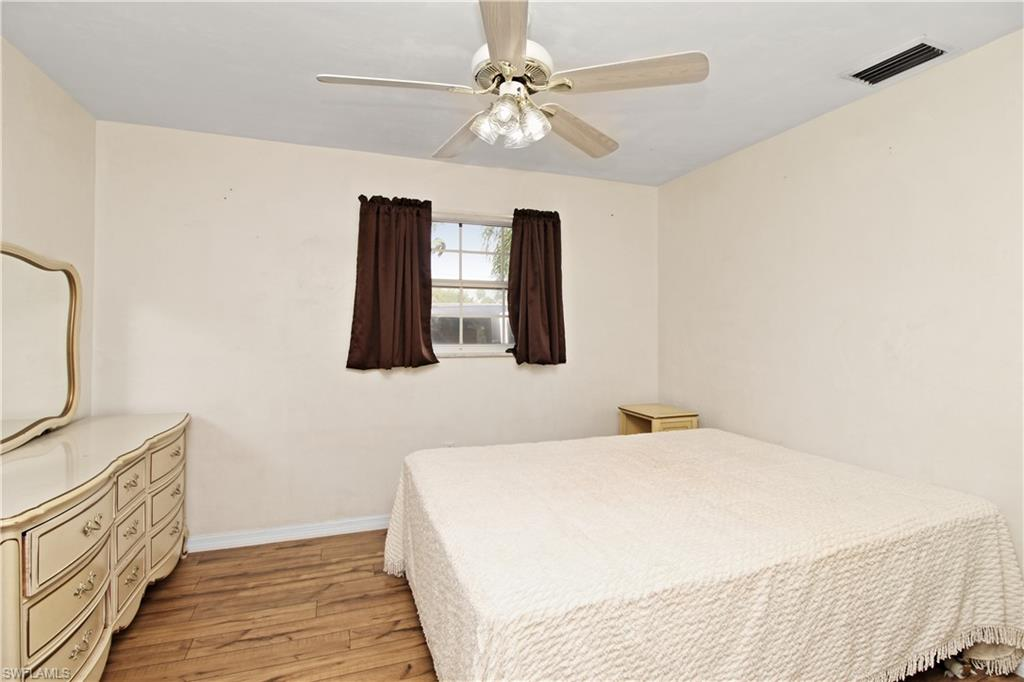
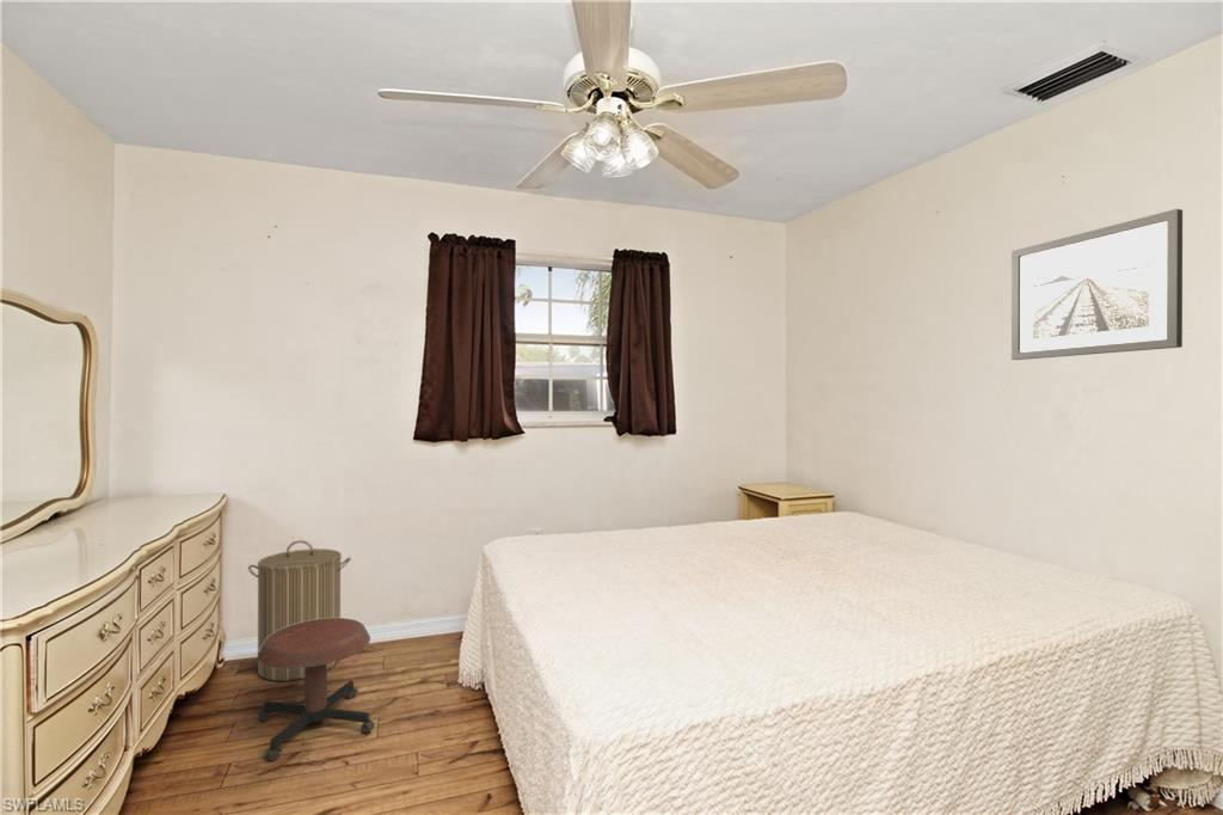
+ stool [257,617,376,761]
+ laundry hamper [247,539,352,682]
+ wall art [1010,208,1184,361]
